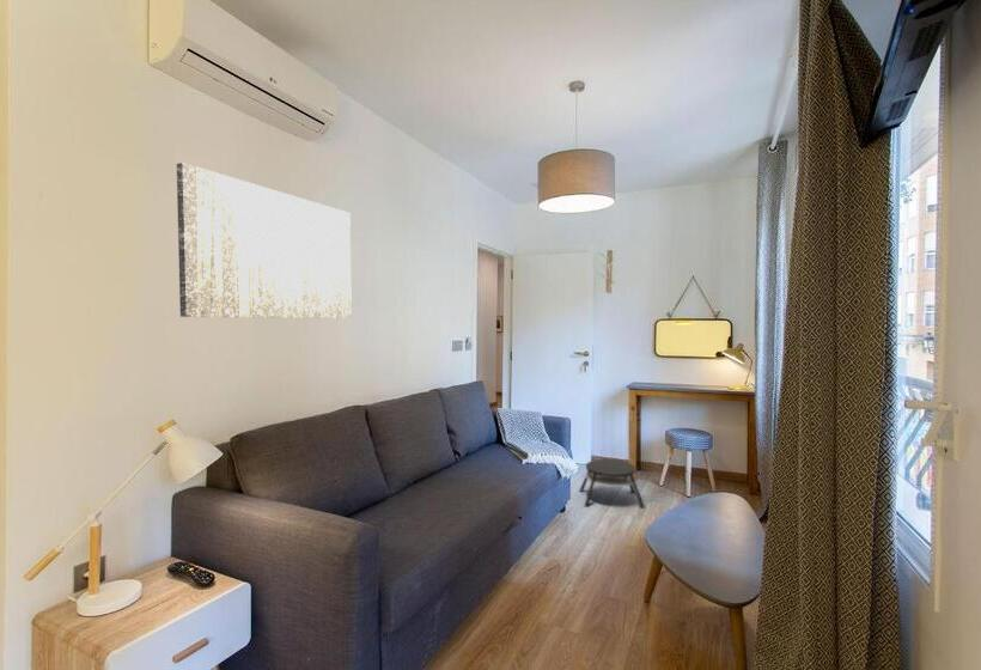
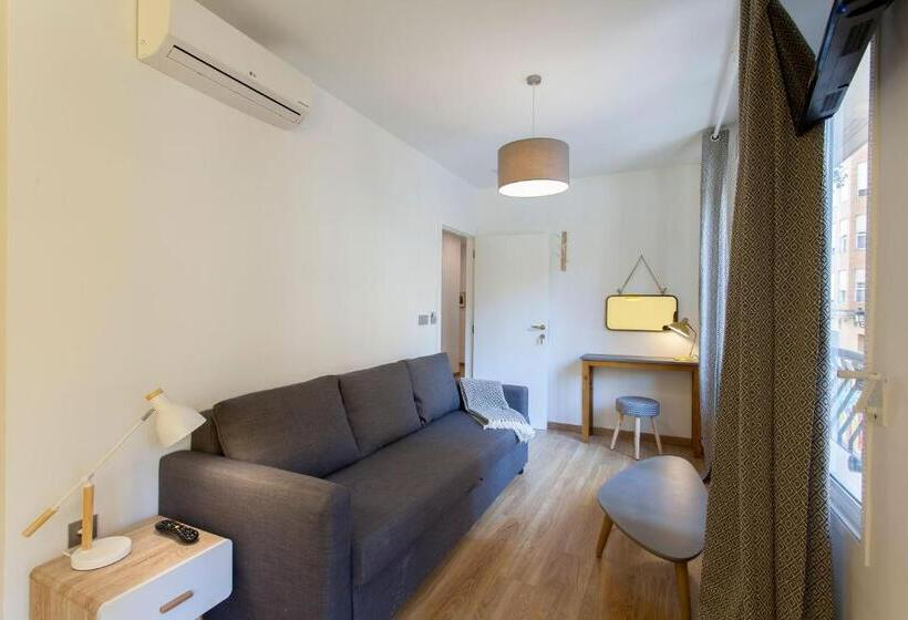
- wall art [176,162,353,319]
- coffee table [578,458,646,510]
